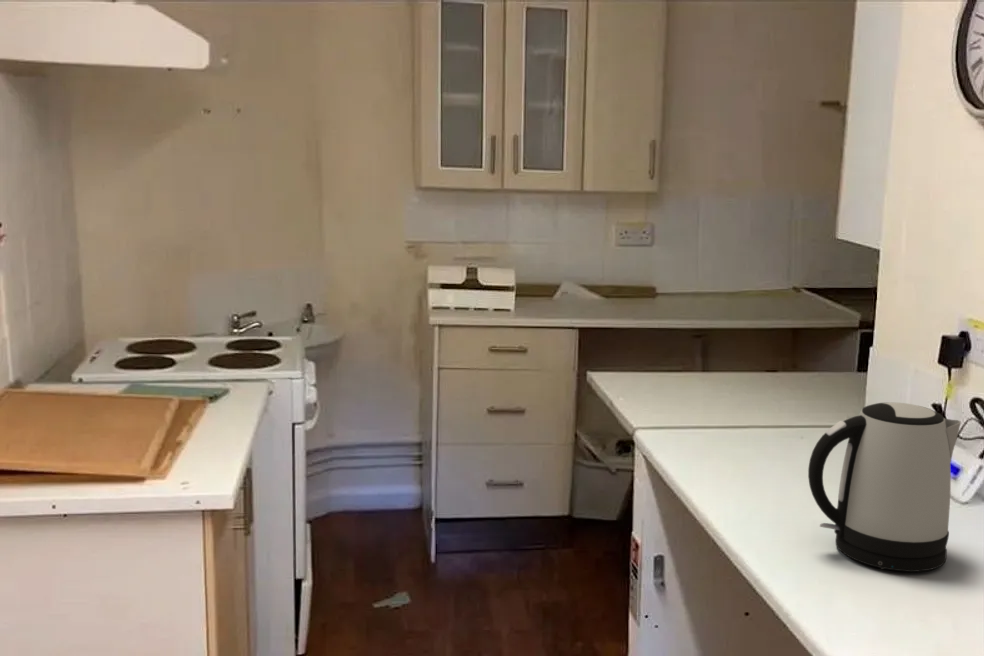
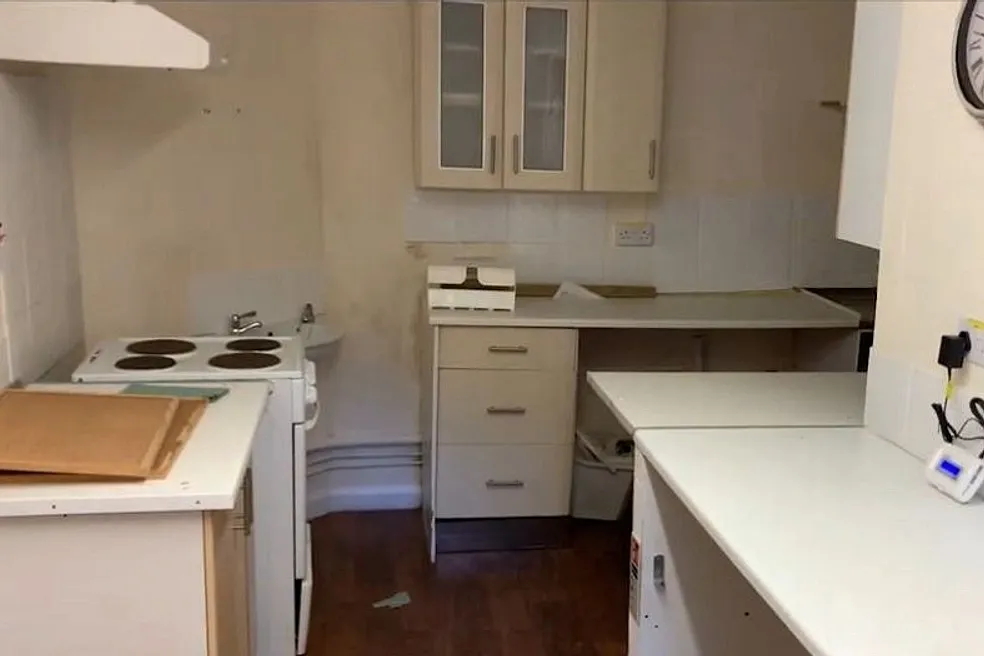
- kettle [807,402,962,573]
